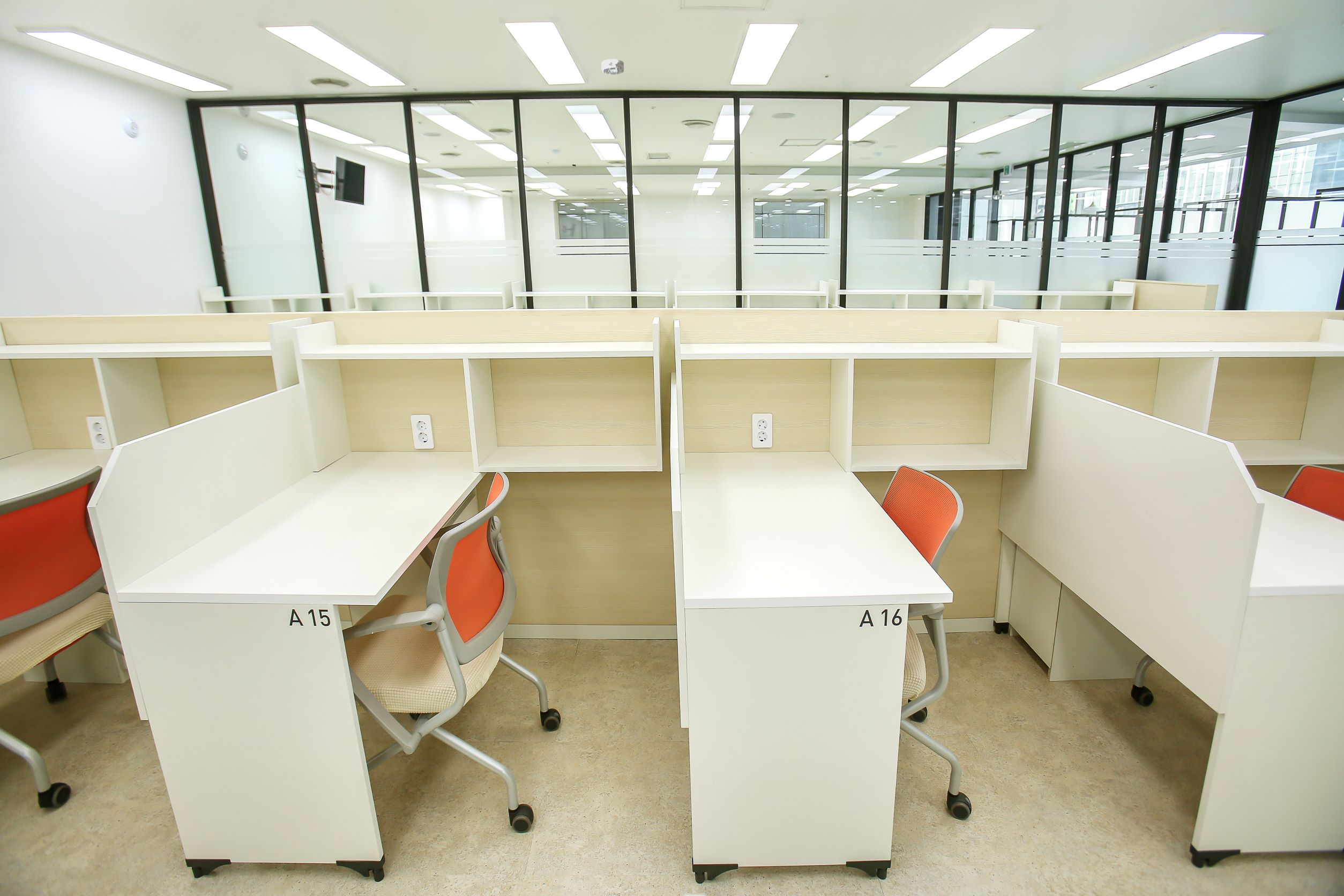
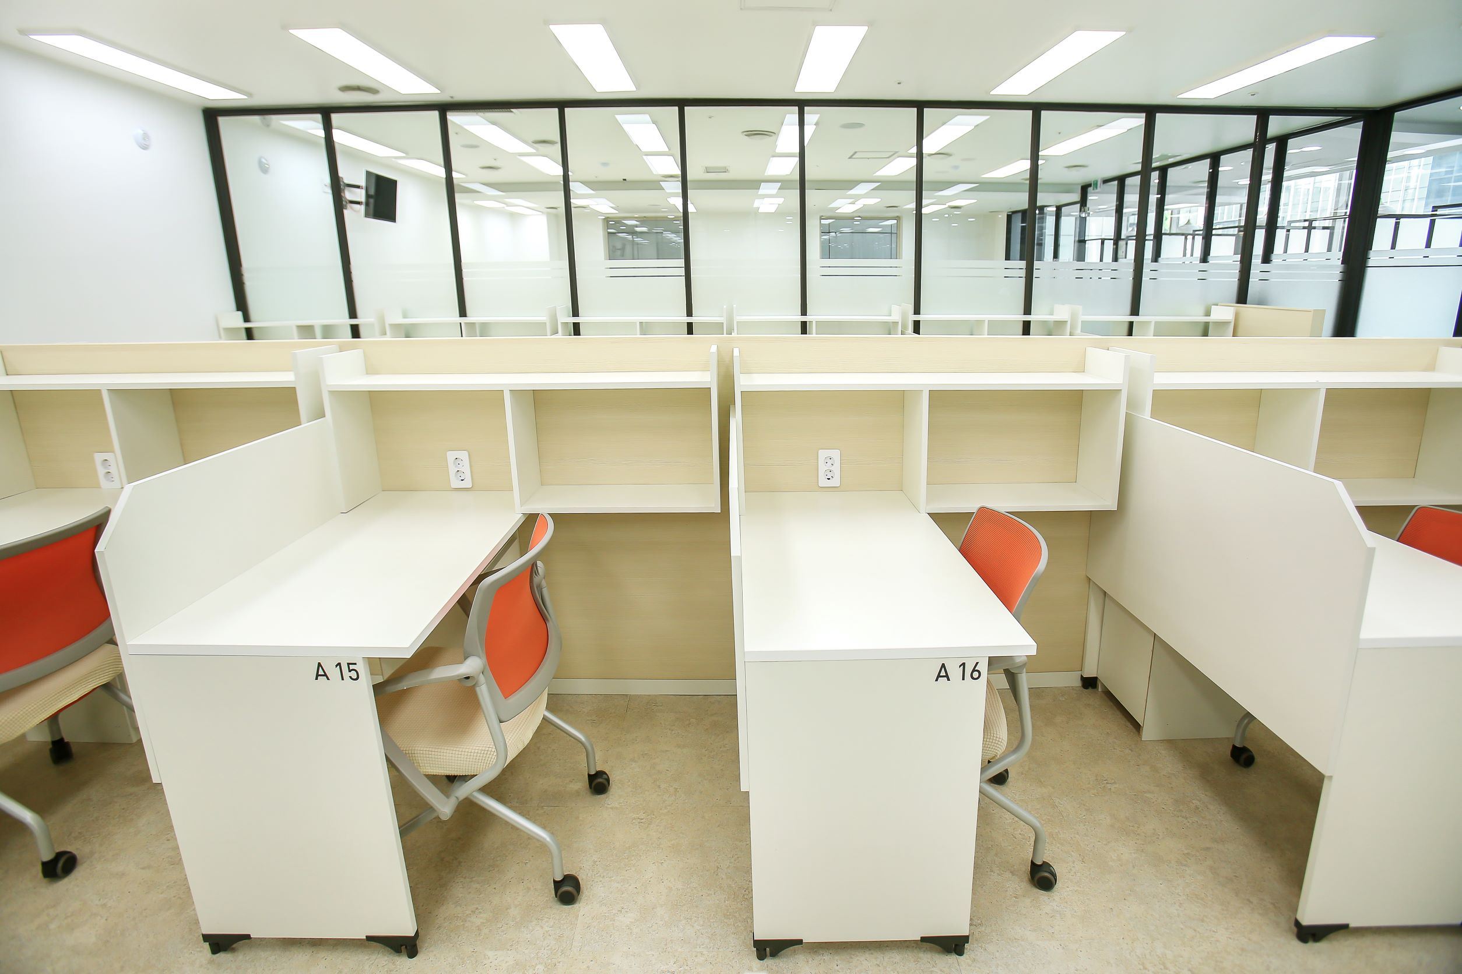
- smoke detector [601,58,624,75]
